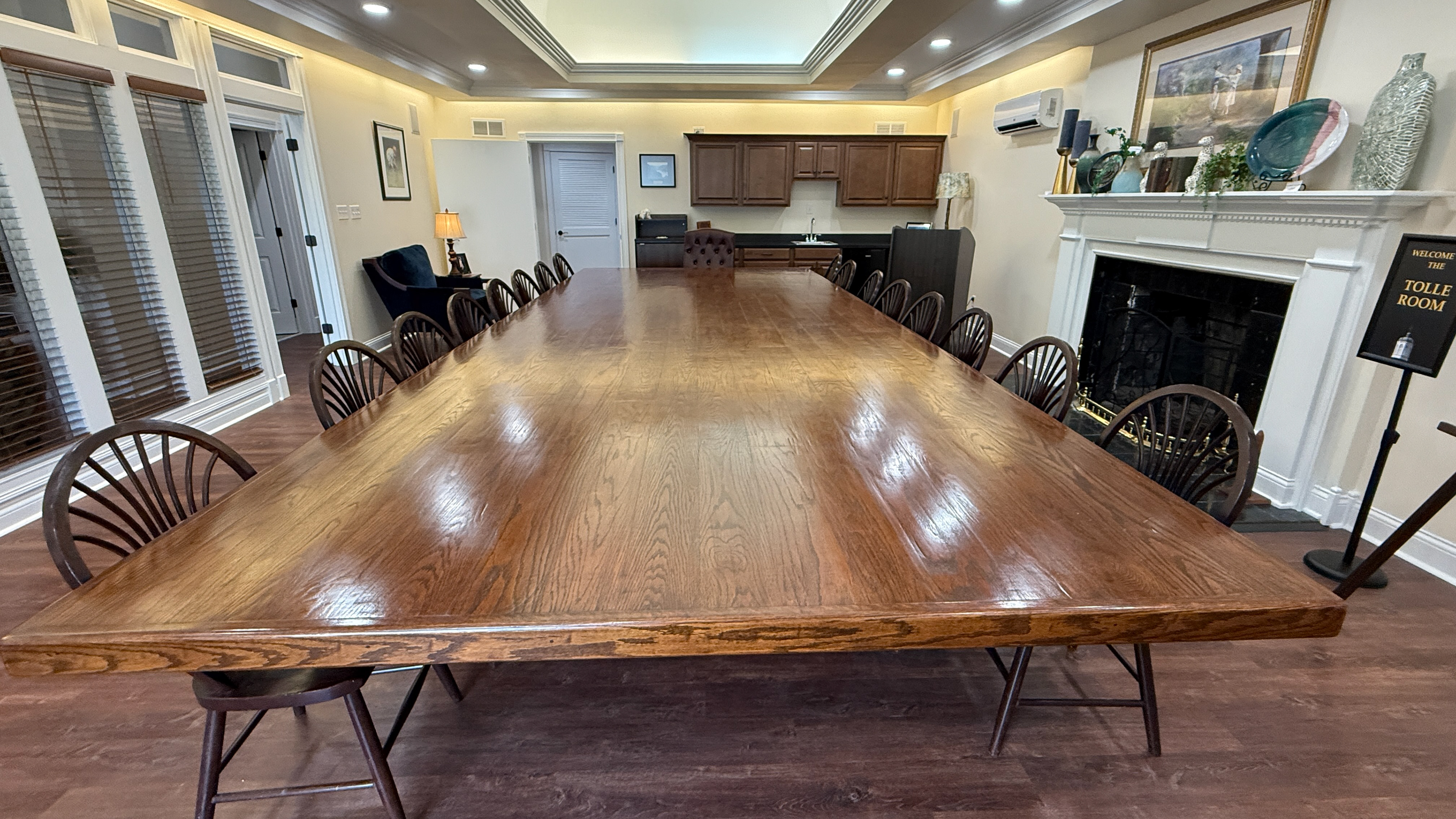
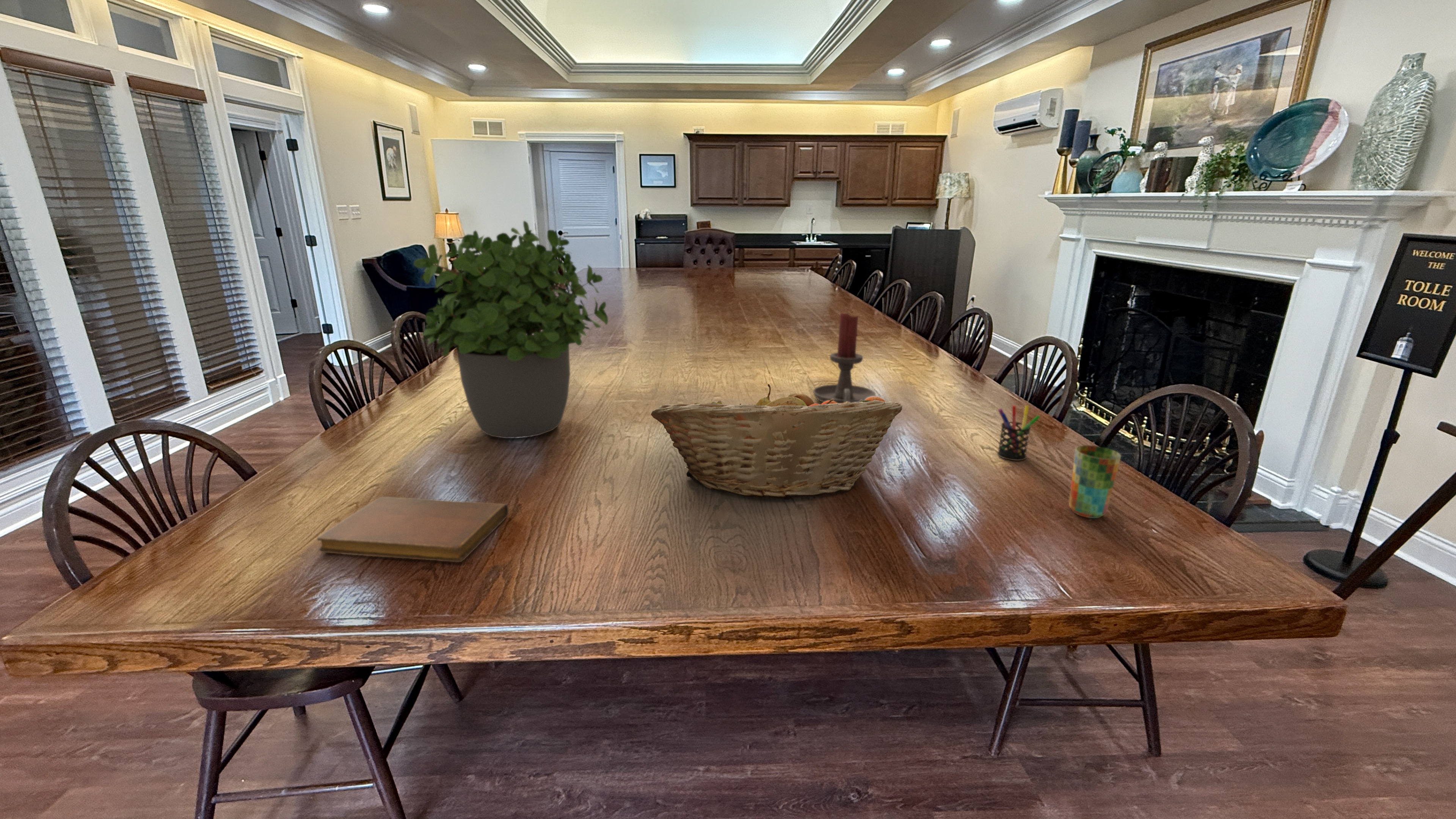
+ potted plant [413,220,609,439]
+ cup [1068,445,1122,519]
+ candle holder [813,312,876,403]
+ pen holder [997,405,1040,461]
+ fruit basket [651,384,903,500]
+ notebook [317,496,509,563]
